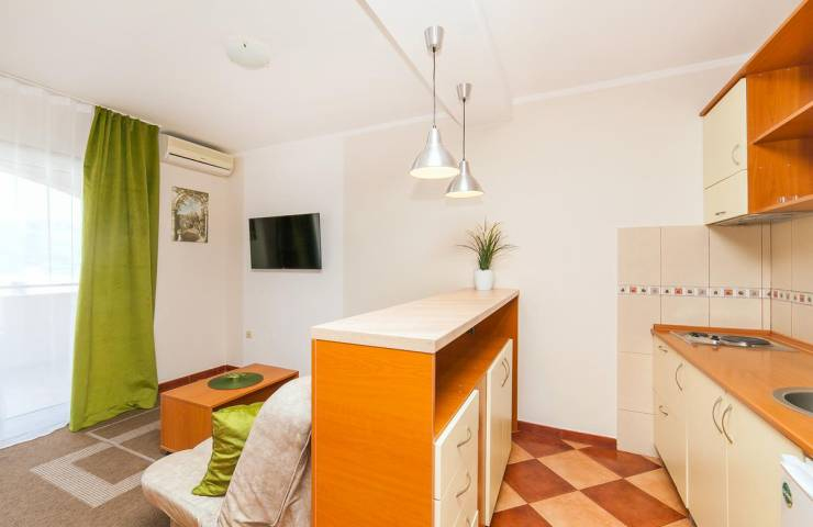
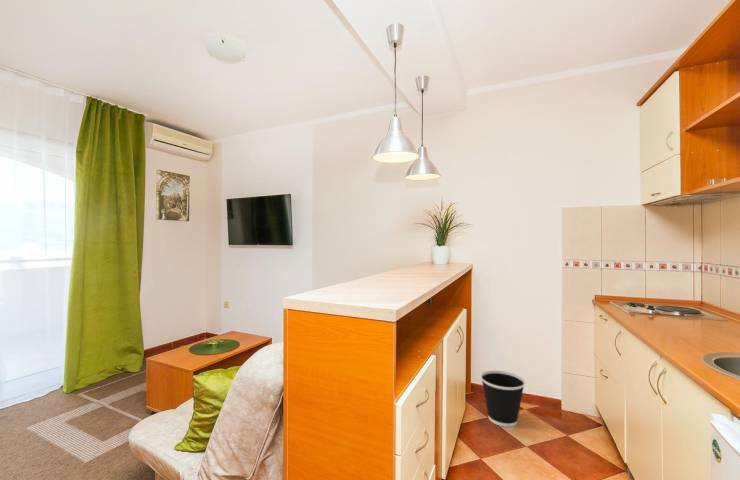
+ wastebasket [480,370,526,428]
